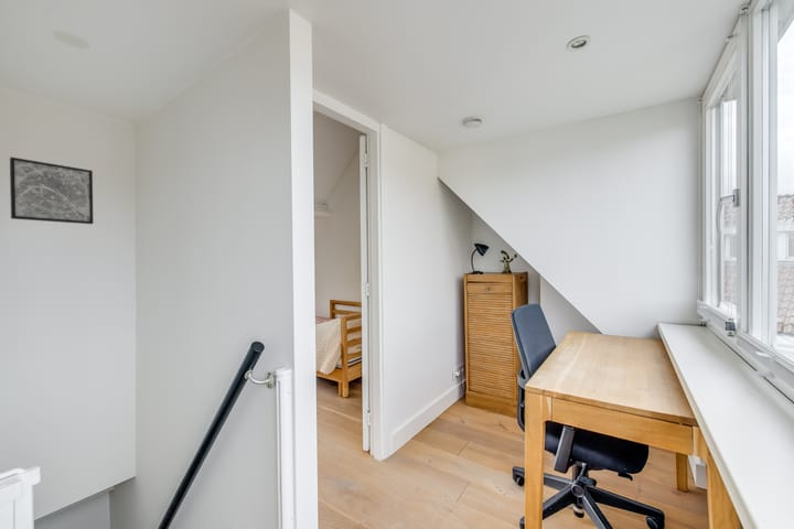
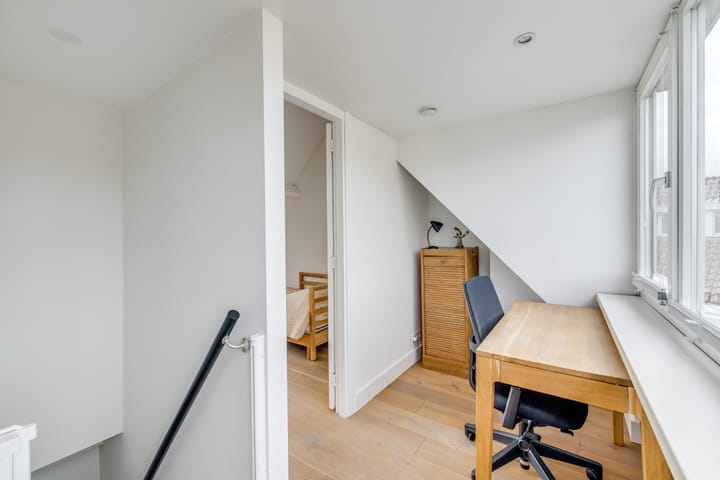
- wall art [9,156,95,225]
